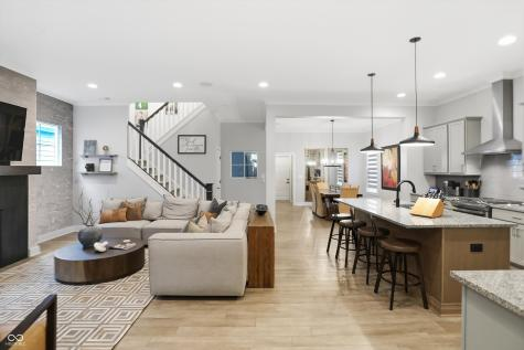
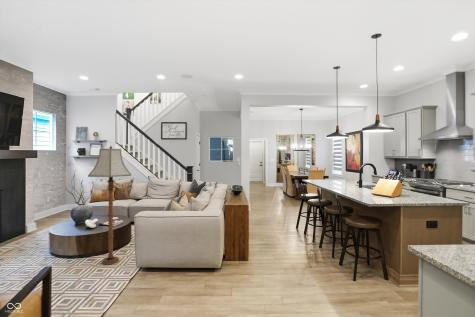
+ floor lamp [87,146,132,265]
